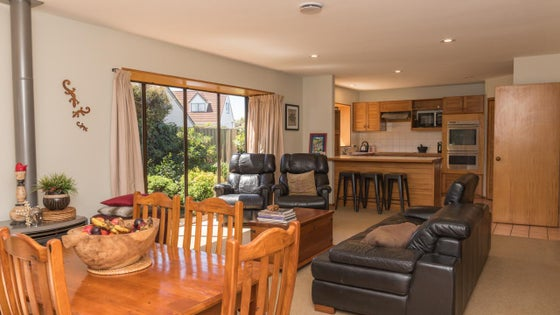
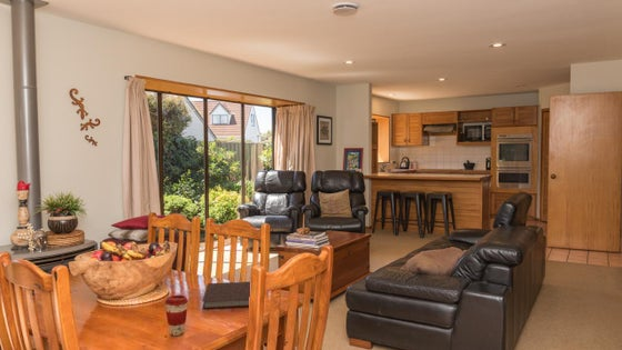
+ notebook [201,280,251,310]
+ coffee cup [164,294,189,337]
